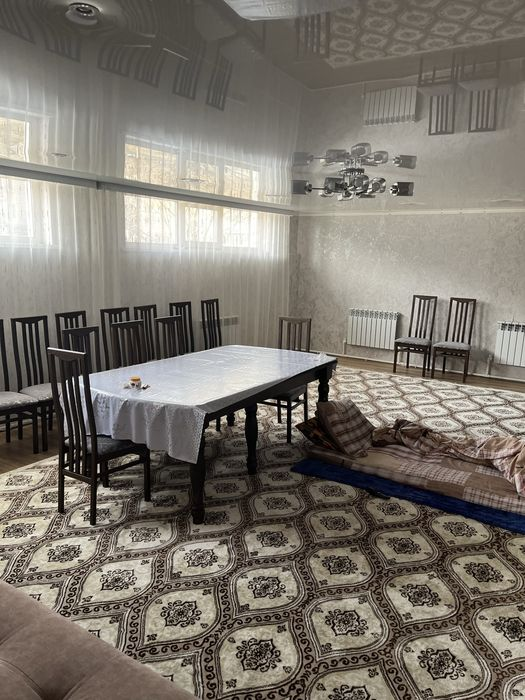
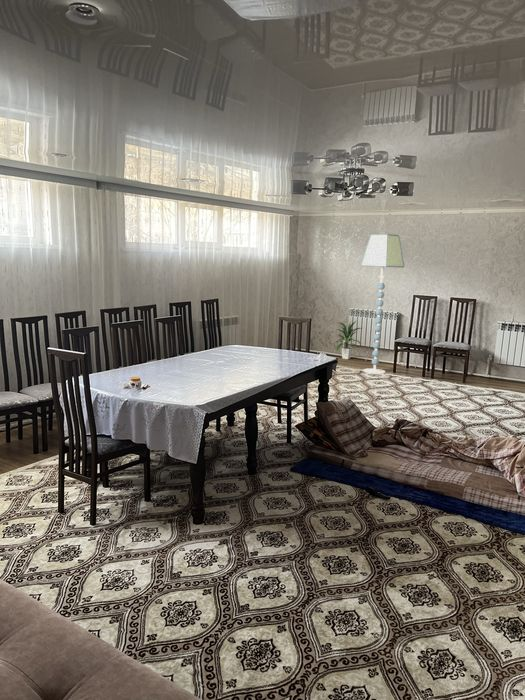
+ floor lamp [360,233,405,375]
+ indoor plant [334,319,363,360]
